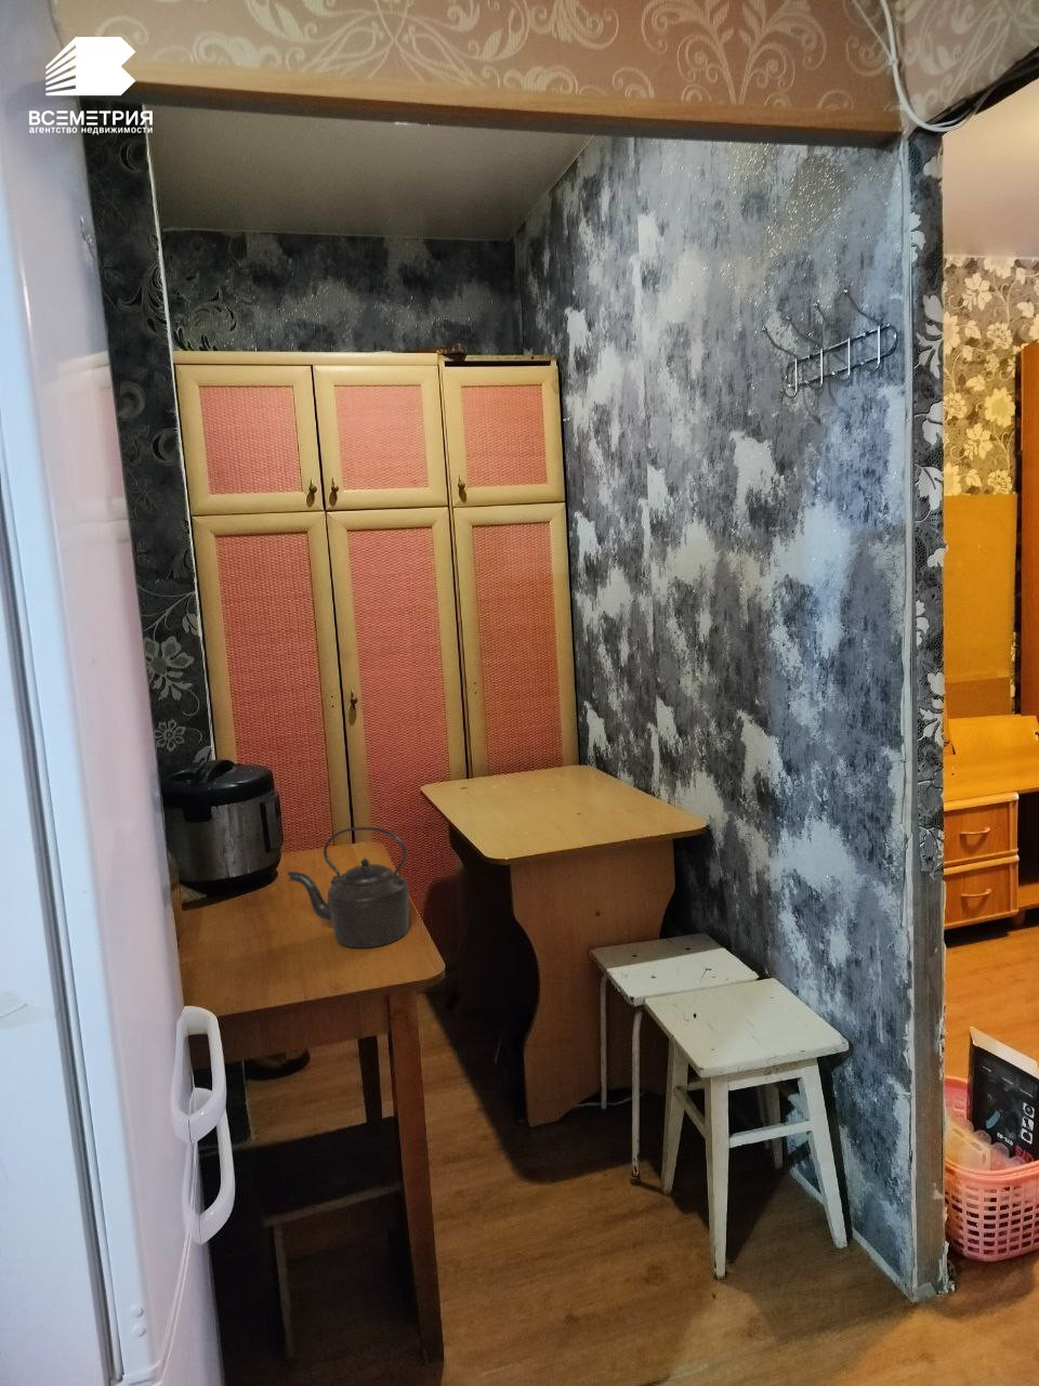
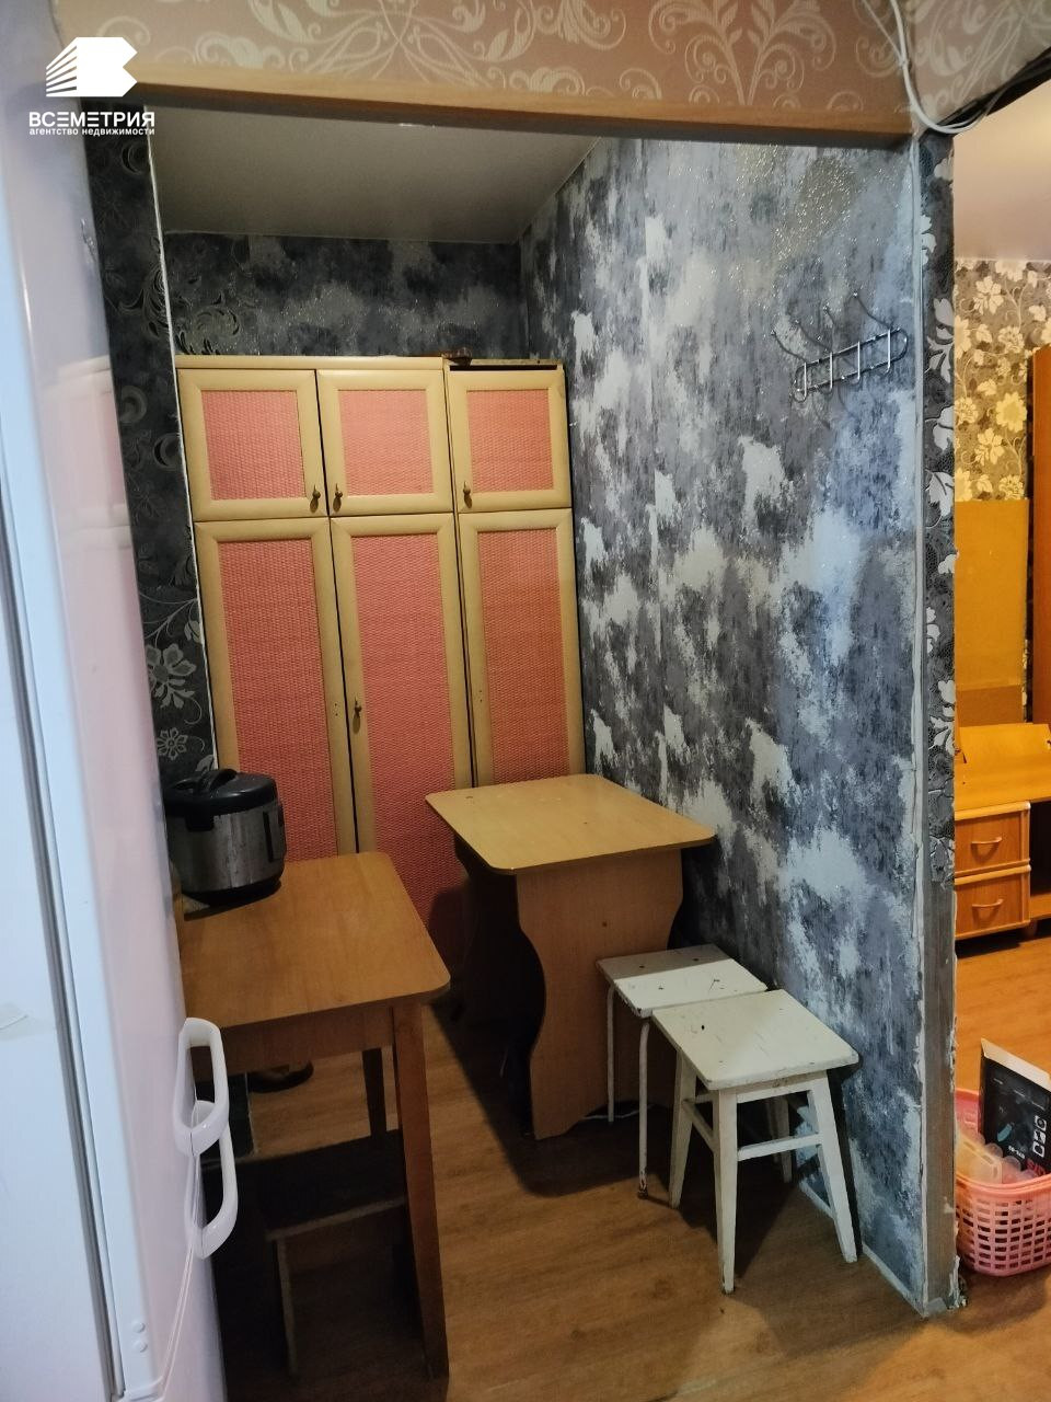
- kettle [287,826,410,948]
